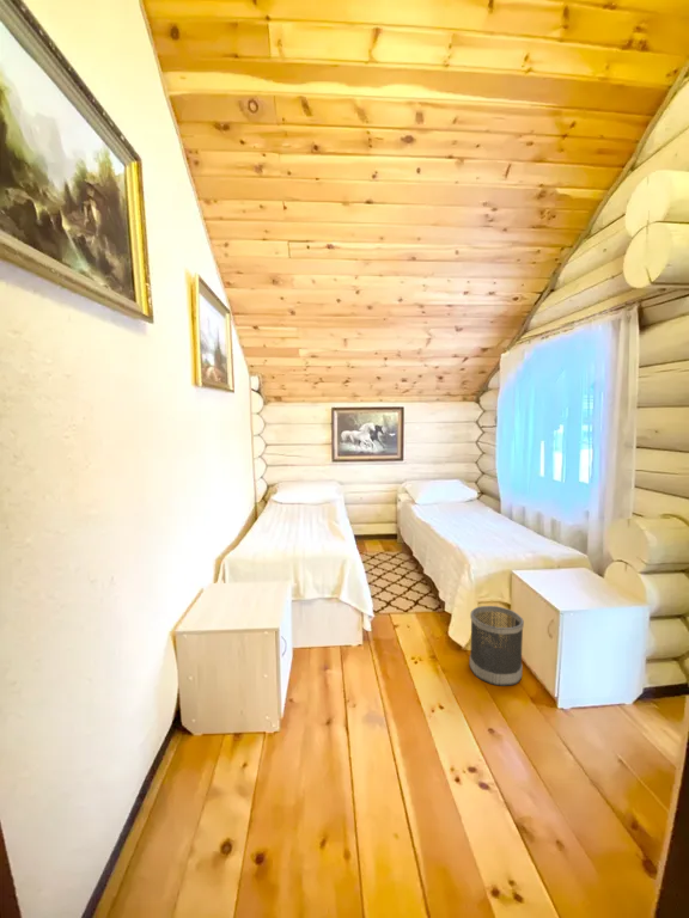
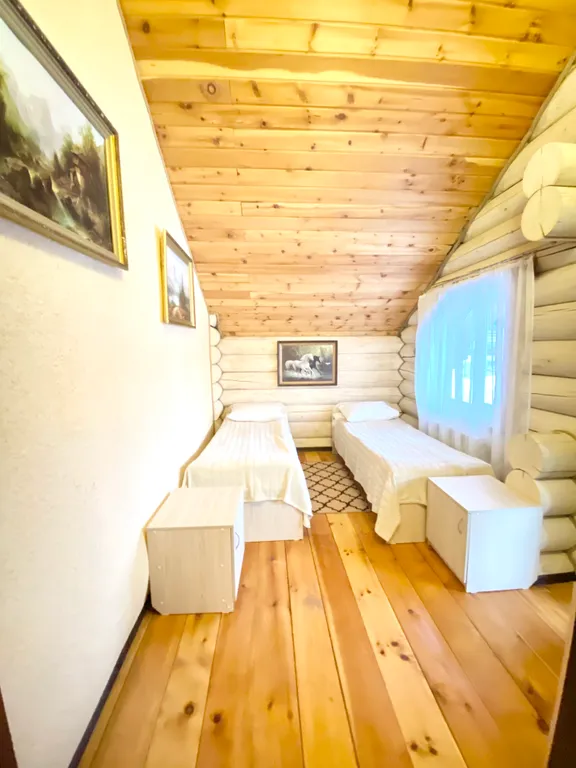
- wastebasket [469,605,525,687]
